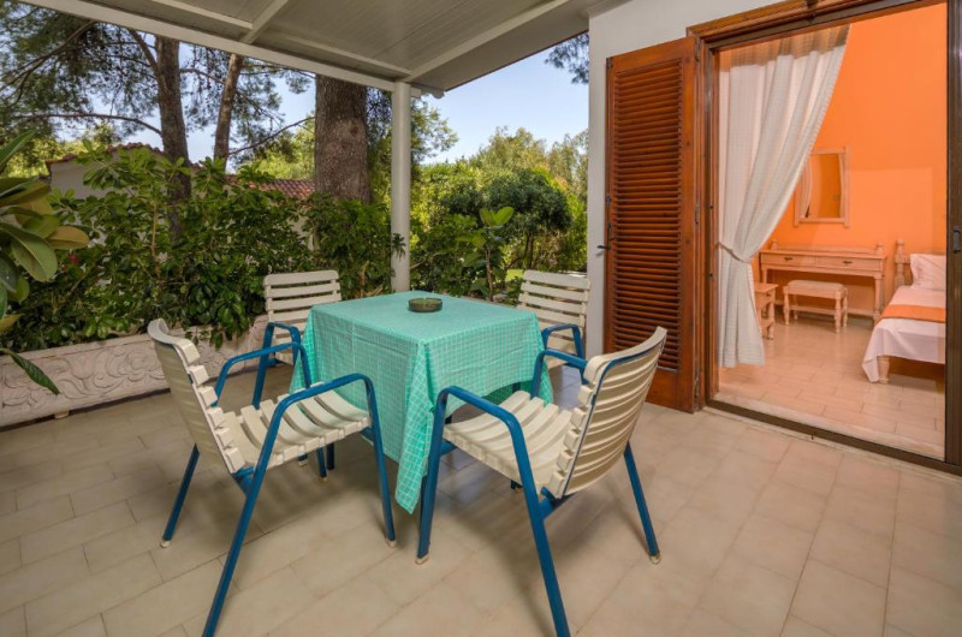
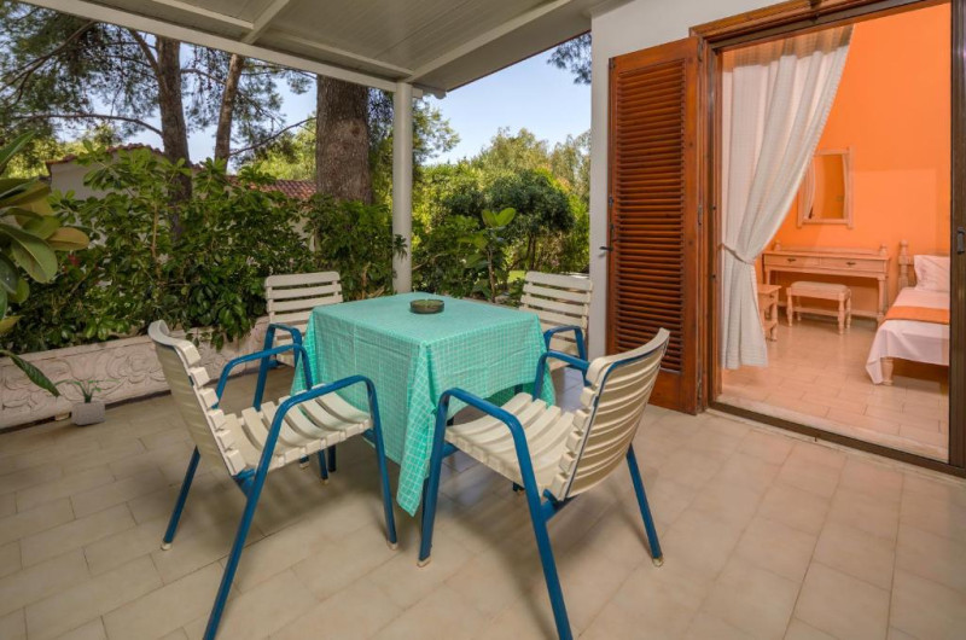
+ potted plant [53,378,122,426]
